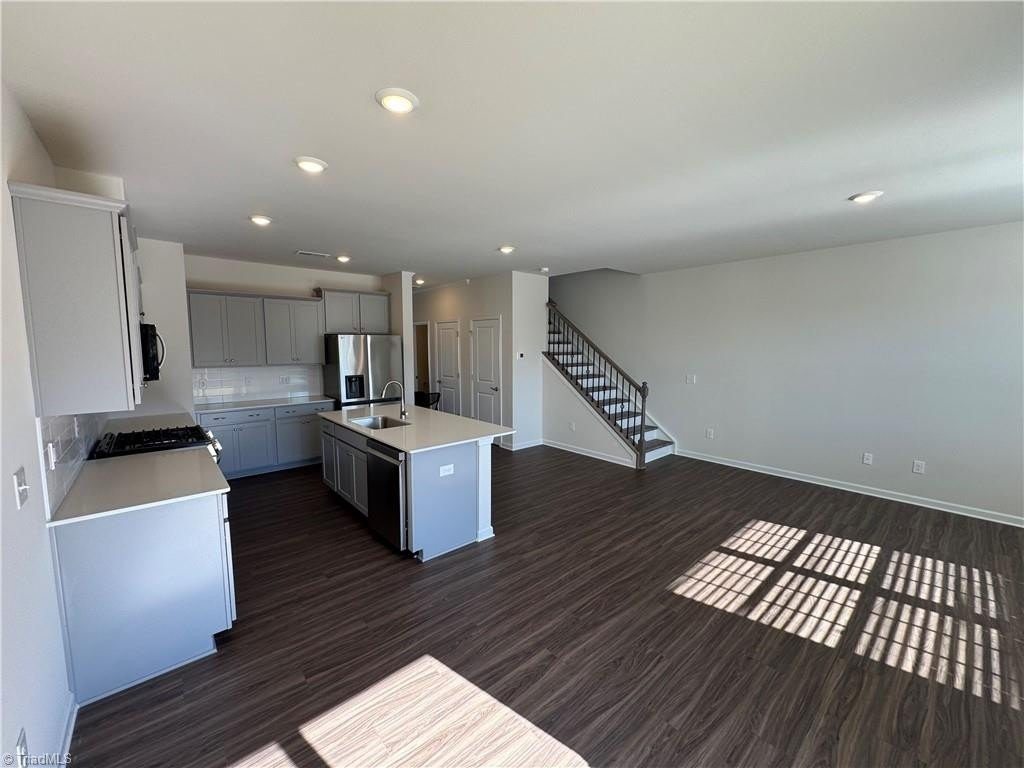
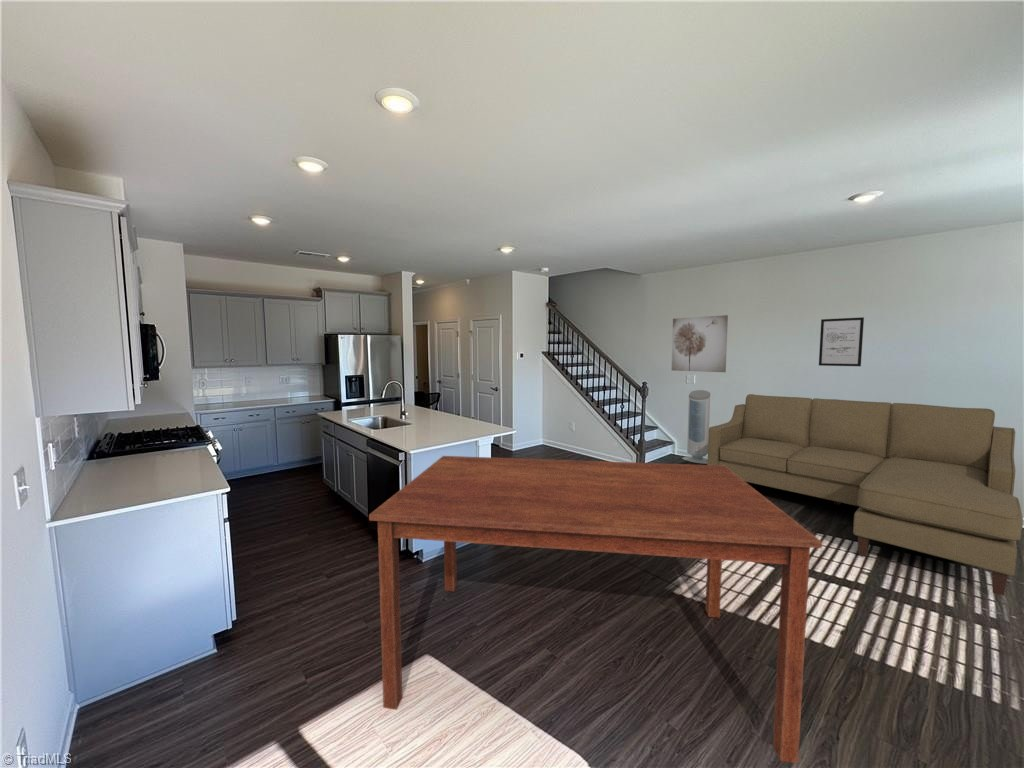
+ wall art [818,316,865,367]
+ wall art [671,314,729,373]
+ sofa [706,393,1024,597]
+ air purifier [681,389,711,465]
+ dining table [368,455,823,764]
